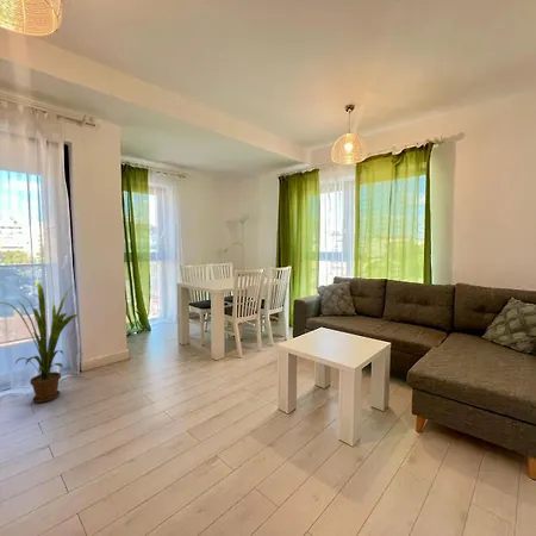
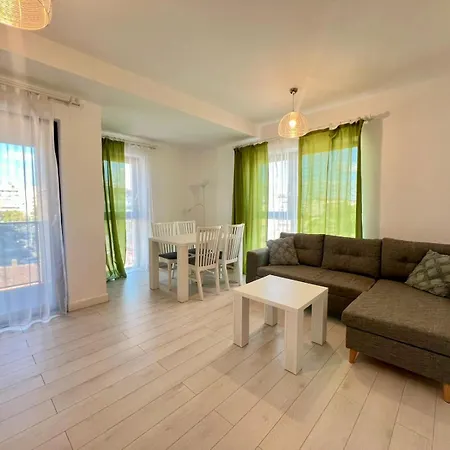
- house plant [0,280,79,404]
